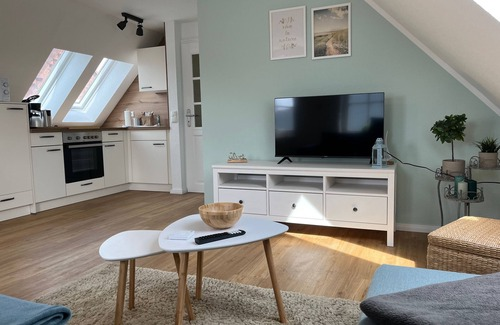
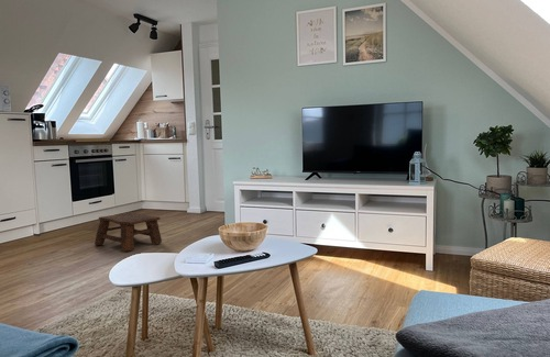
+ stool [94,211,163,252]
